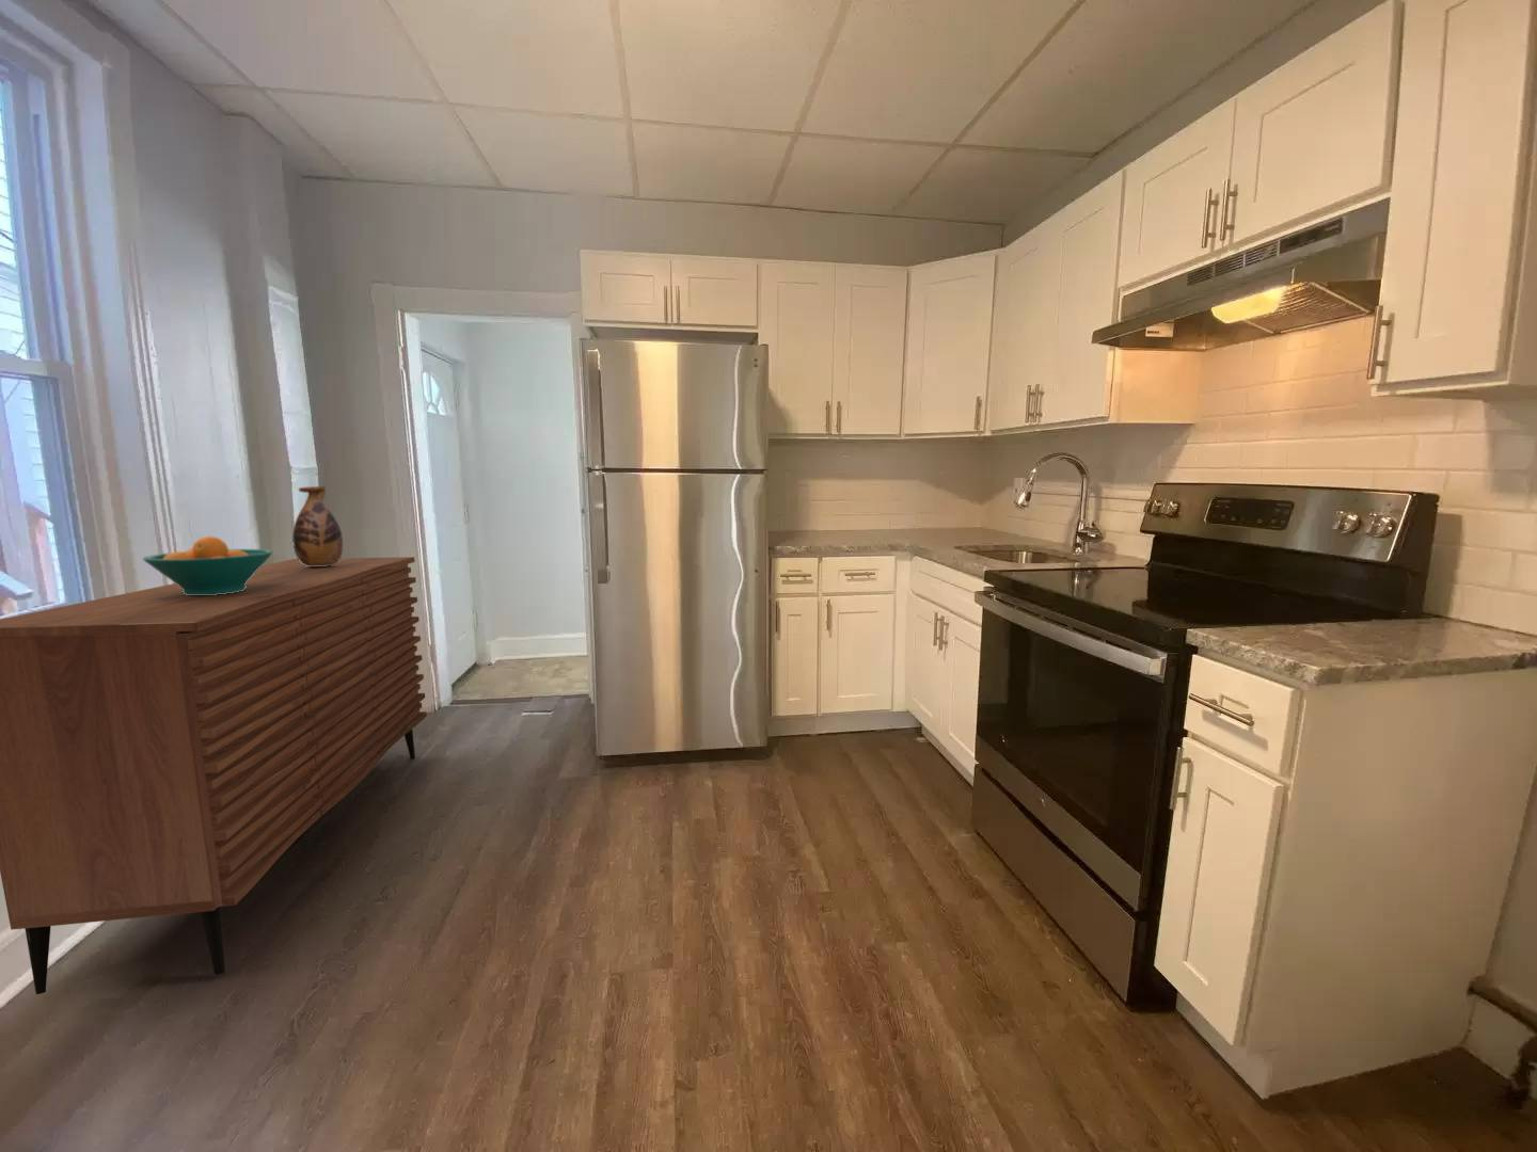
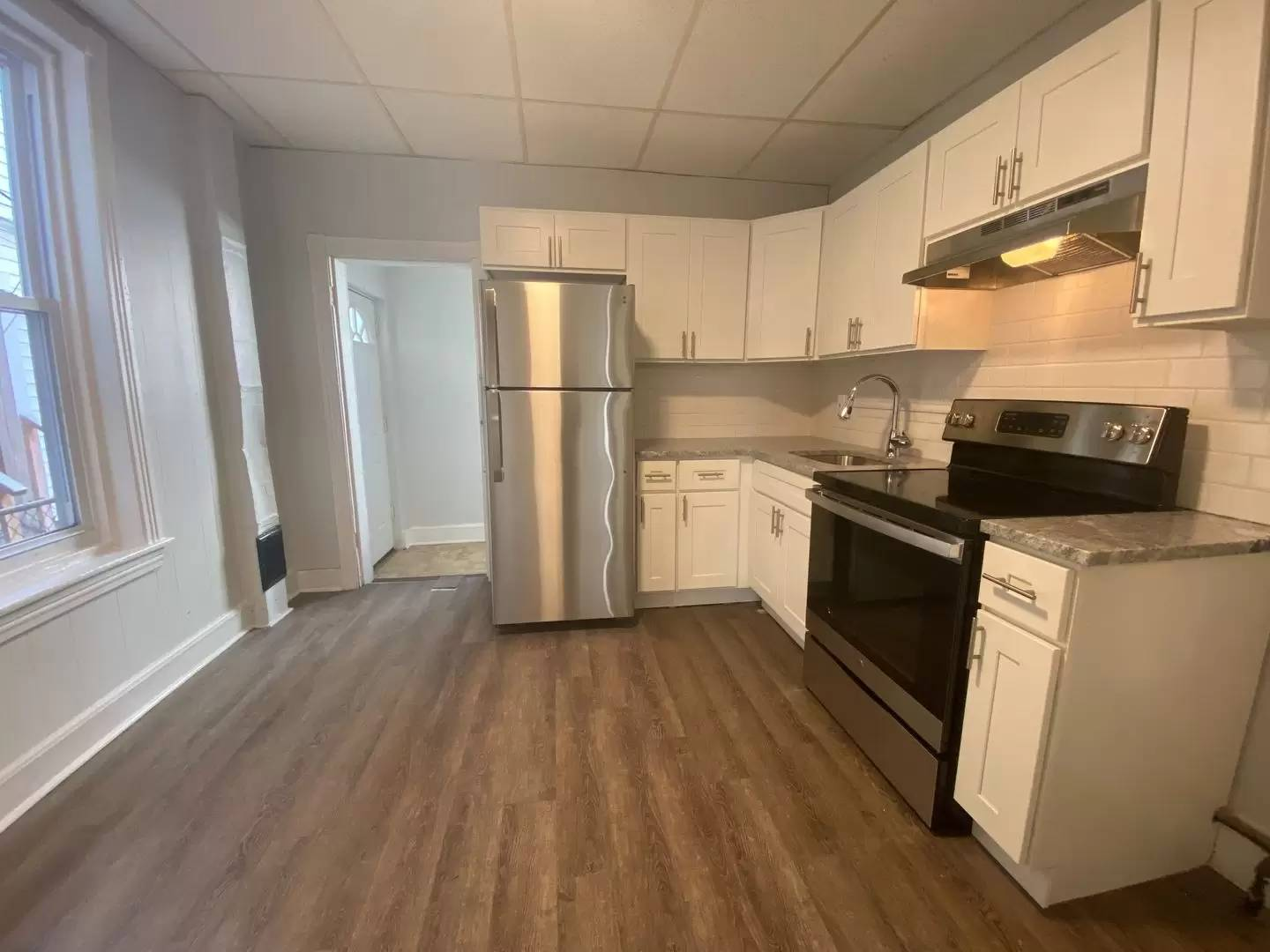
- fruit bowl [142,536,275,595]
- sideboard [0,555,428,995]
- vase [292,485,344,566]
